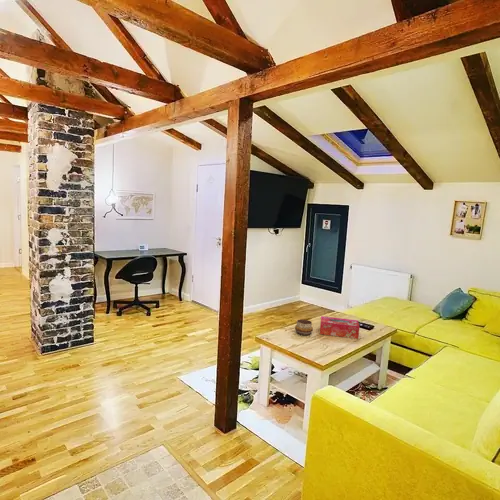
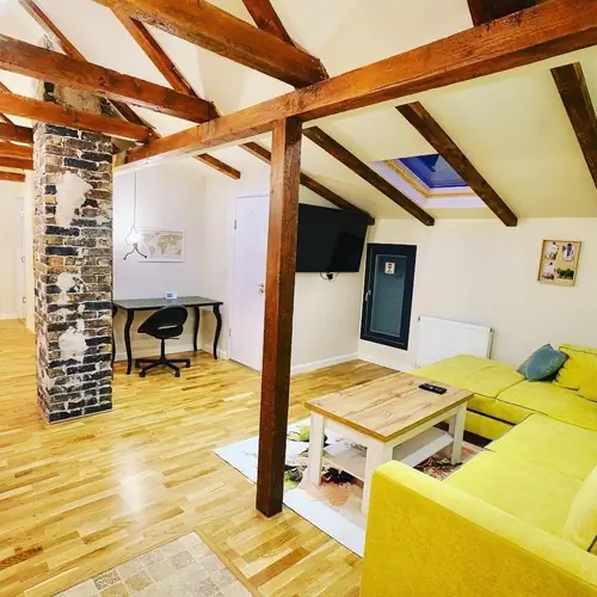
- decorative bowl [294,318,314,336]
- tissue box [319,315,360,339]
